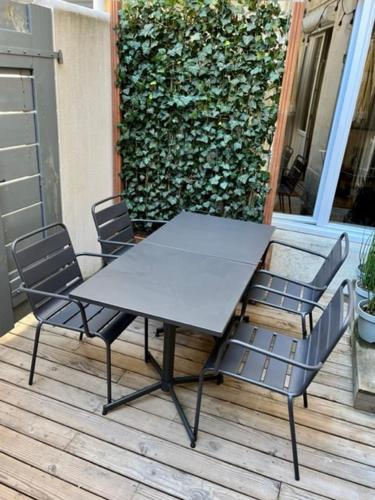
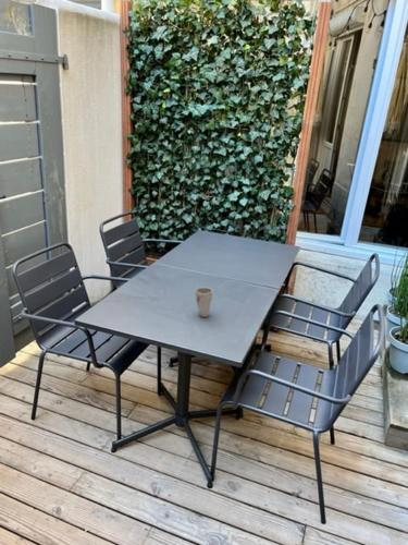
+ cup [194,286,214,318]
